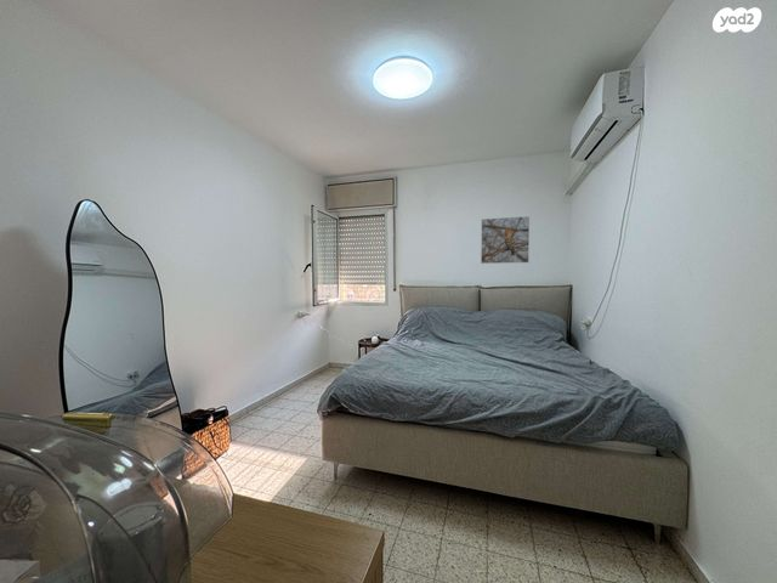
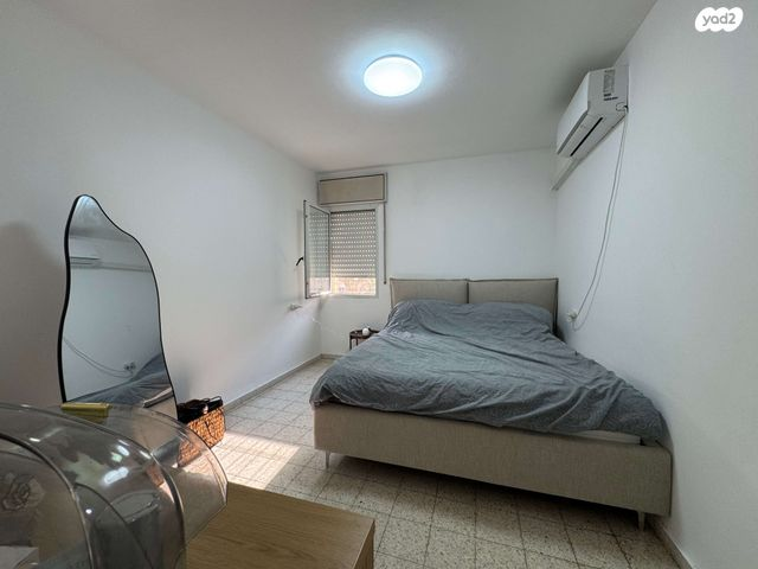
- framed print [480,215,531,265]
